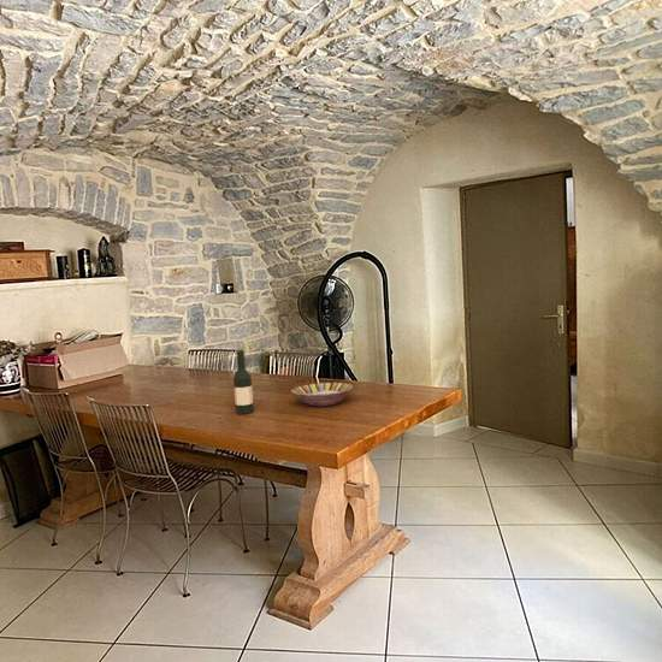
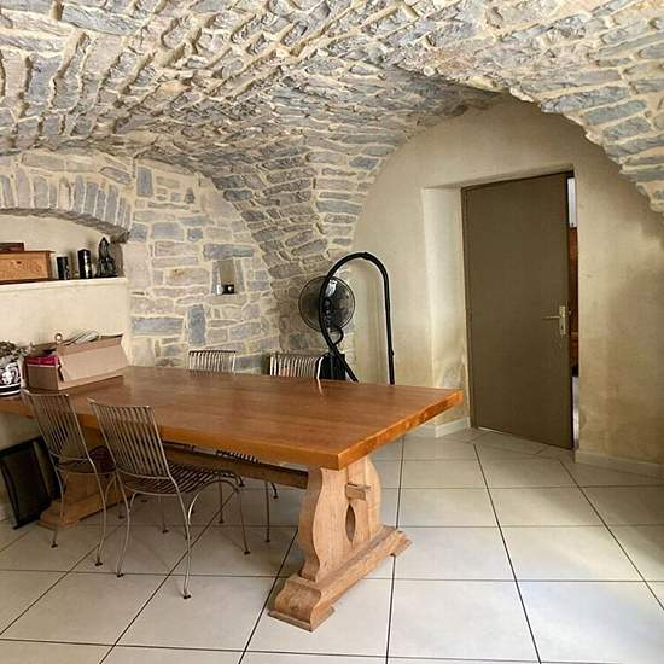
- wine bottle [232,348,255,415]
- serving bowl [290,382,354,408]
